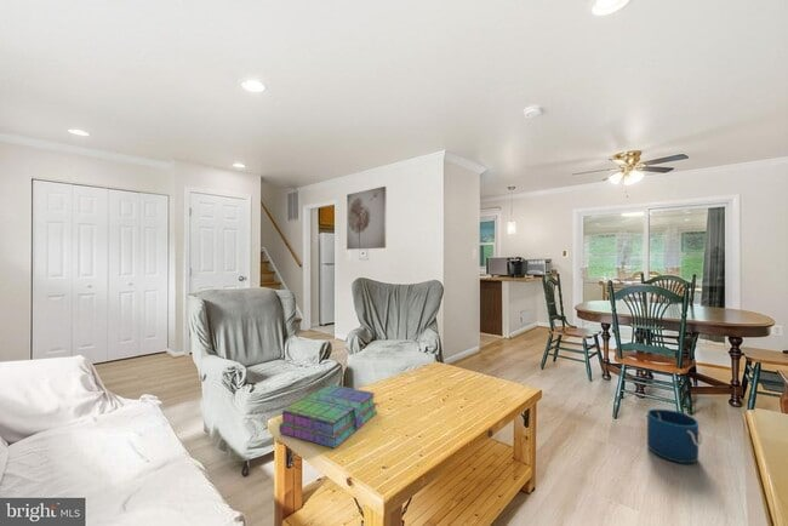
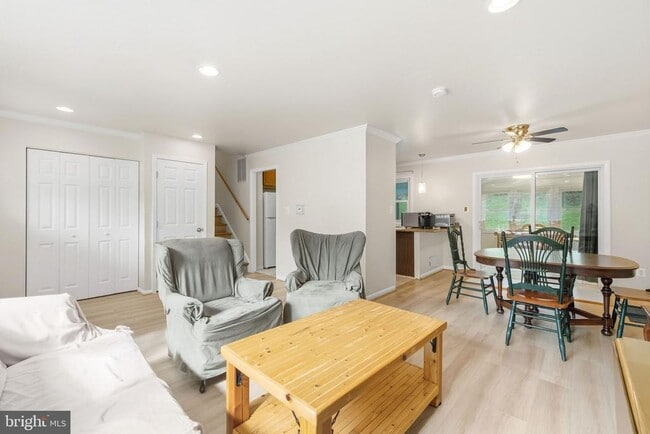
- wall art [346,185,387,251]
- stack of books [278,383,378,450]
- bucket [645,408,703,464]
